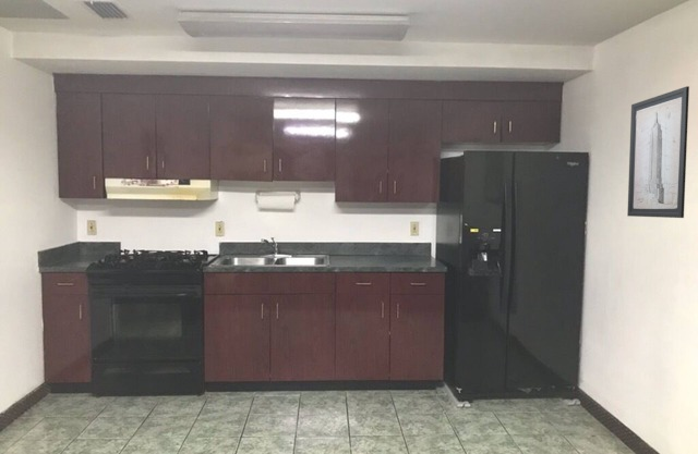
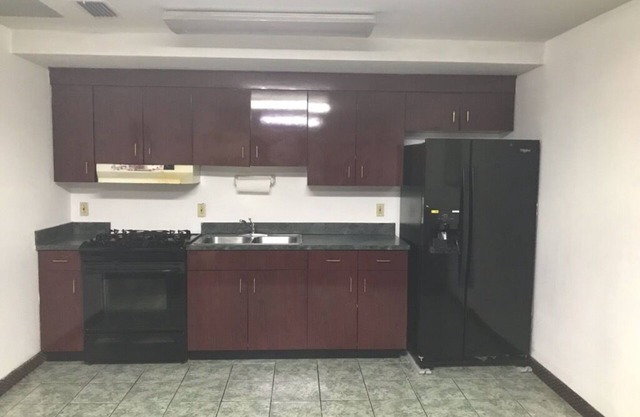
- wall art [626,85,690,219]
